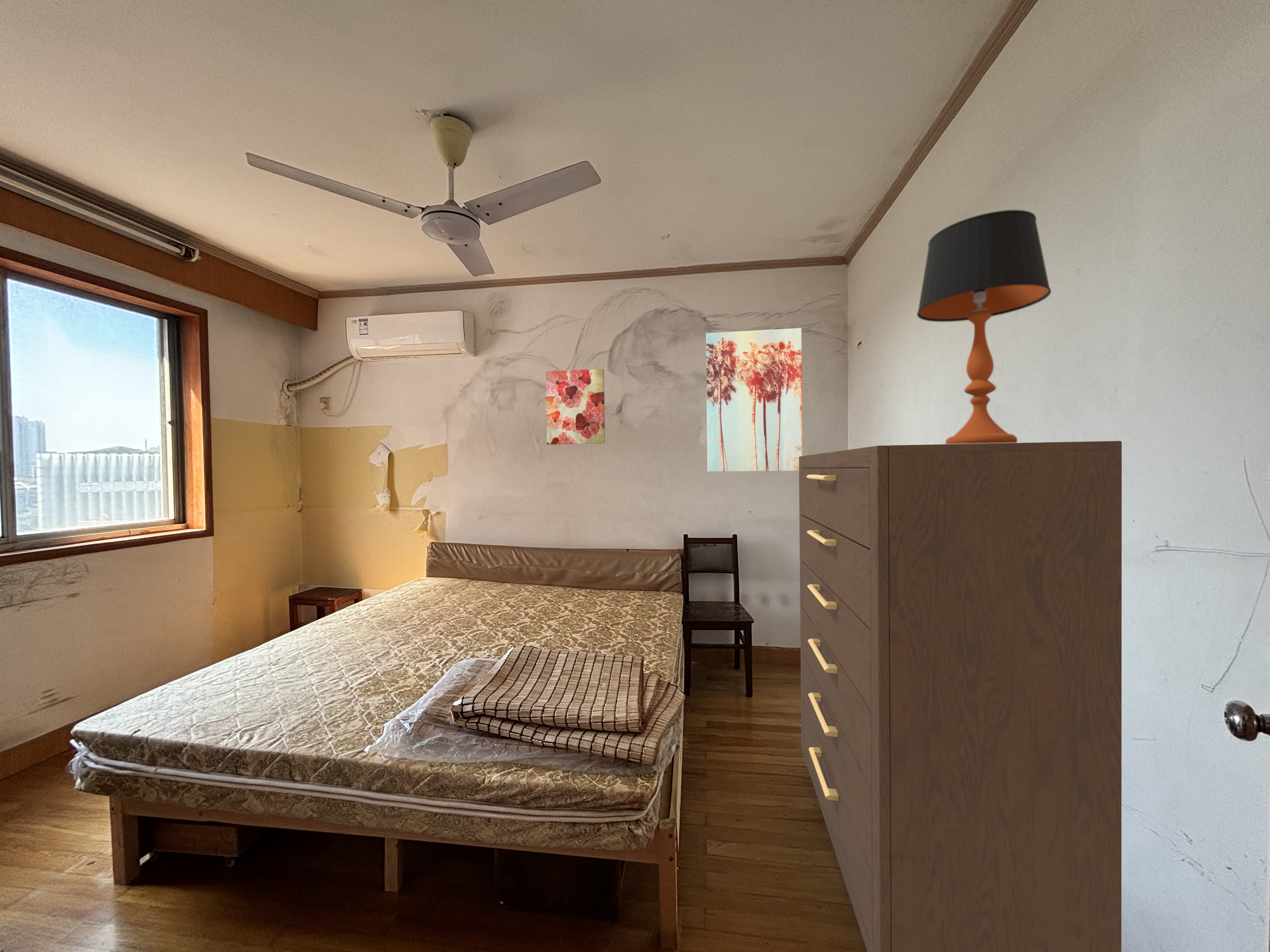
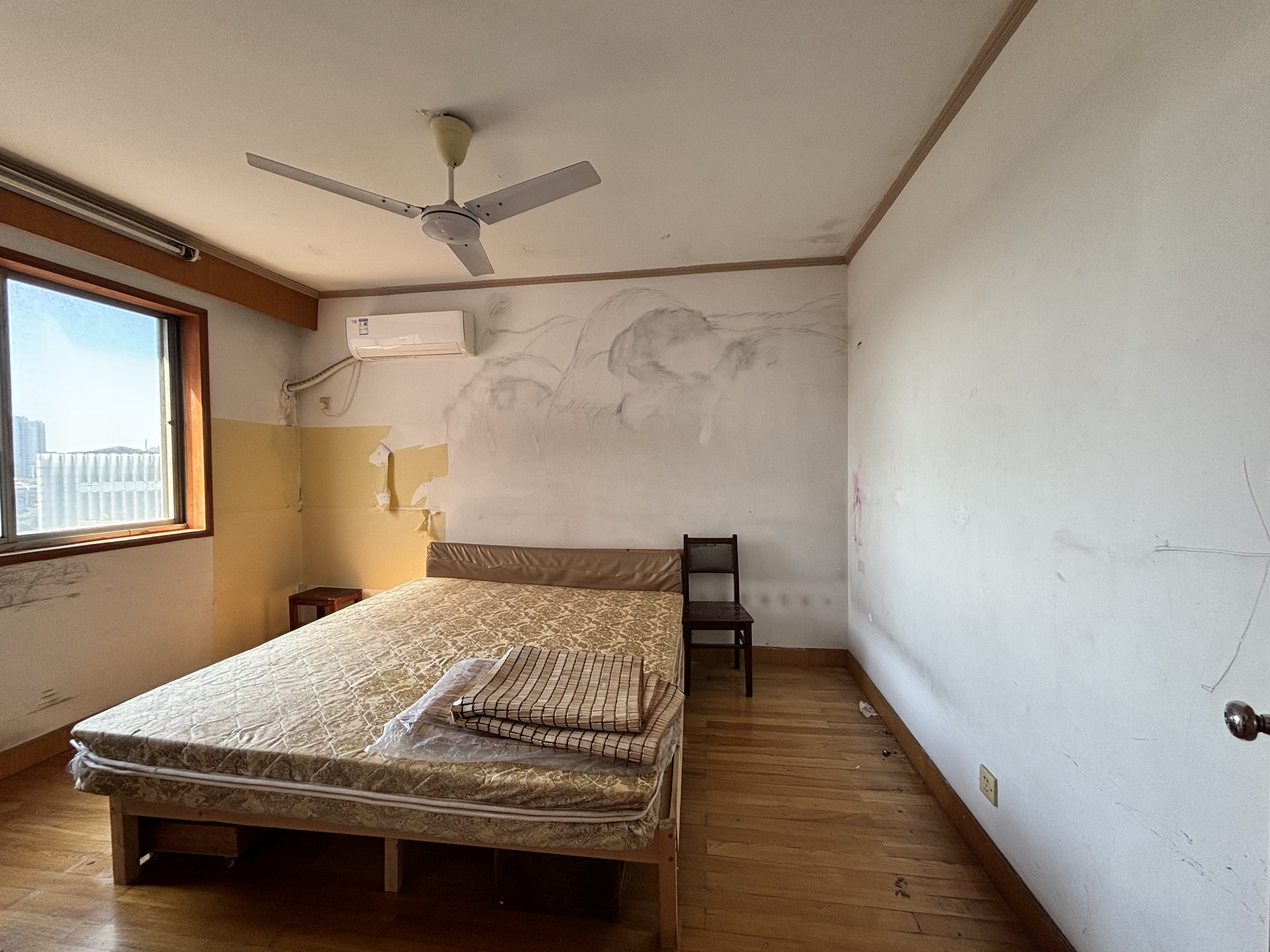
- dresser [799,441,1122,952]
- wall art [706,328,803,472]
- table lamp [917,210,1051,444]
- wall art [546,368,605,445]
